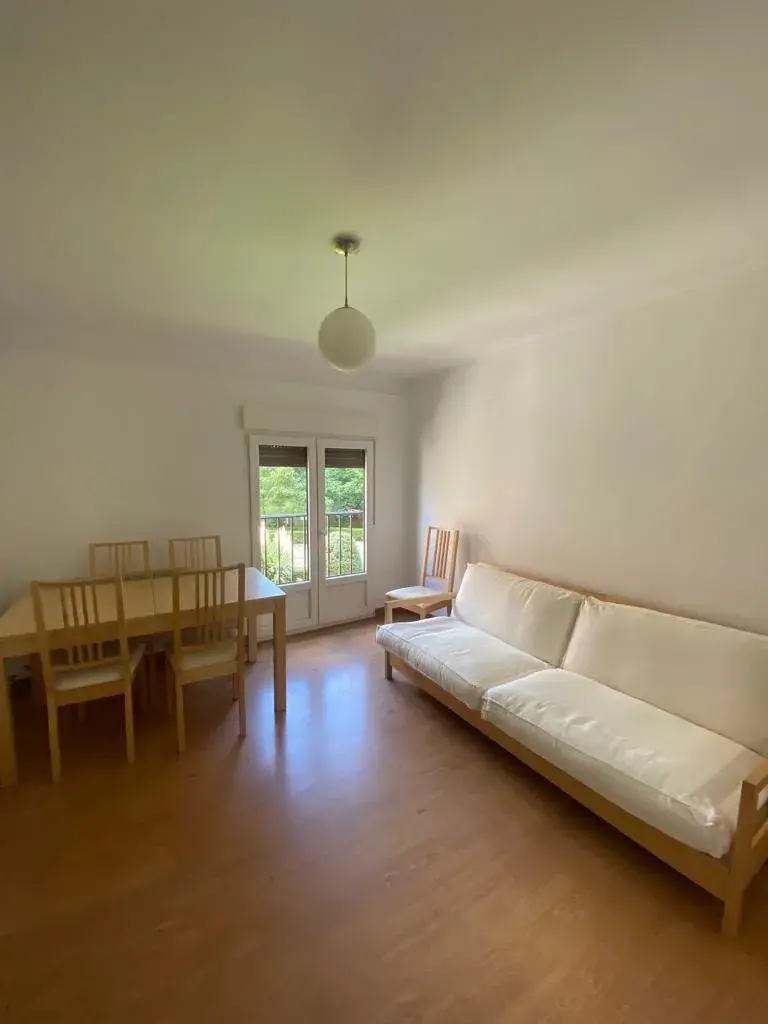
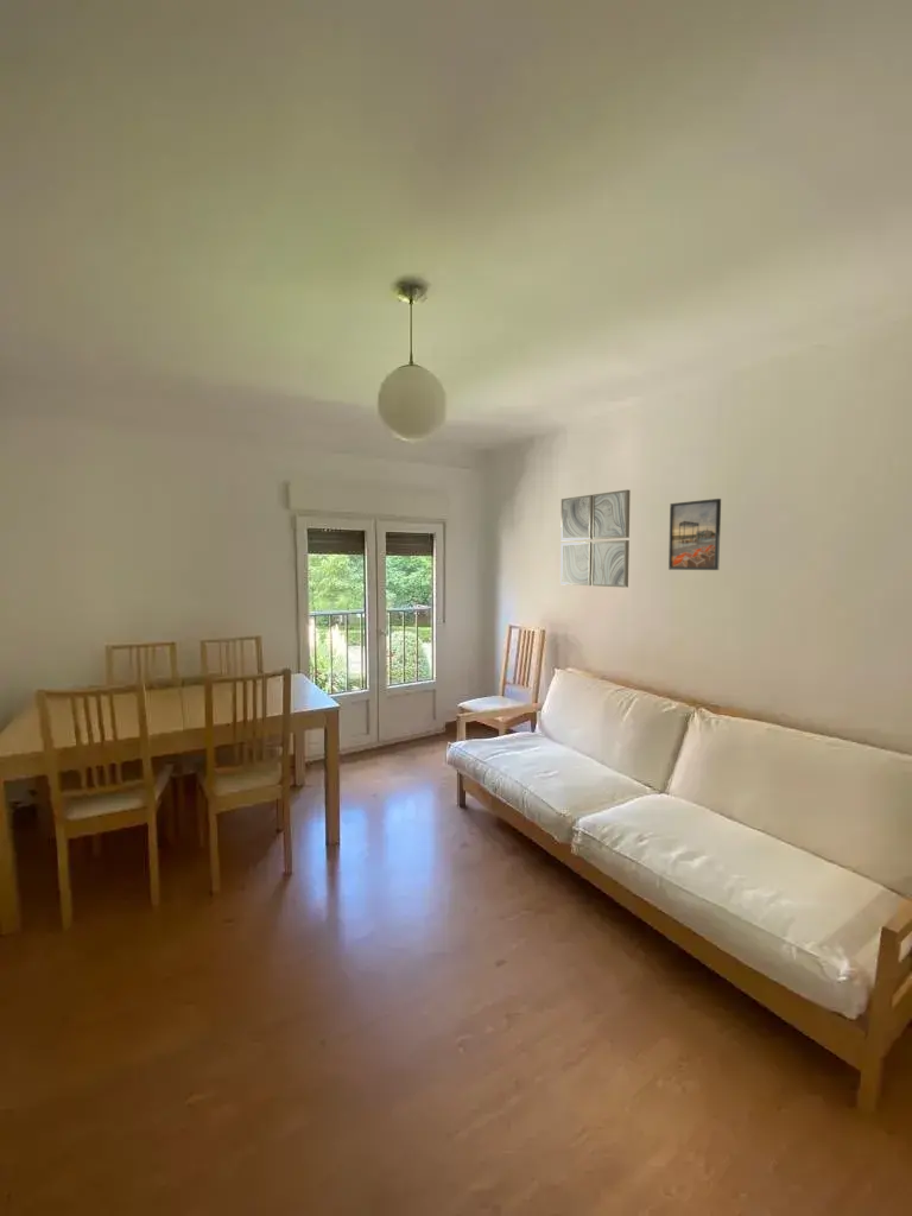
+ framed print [667,498,722,571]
+ wall art [559,489,632,589]
